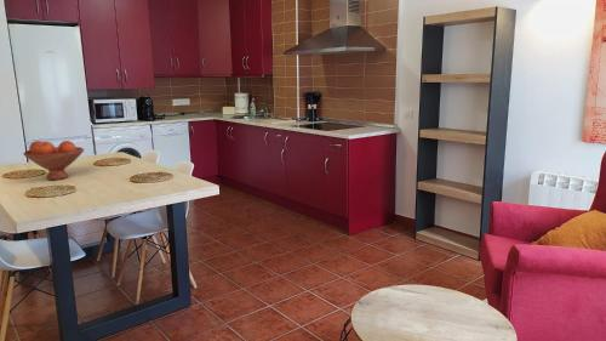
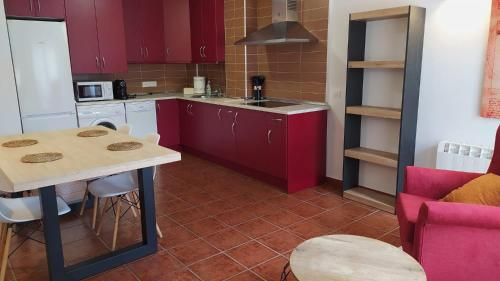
- fruit bowl [22,140,85,181]
